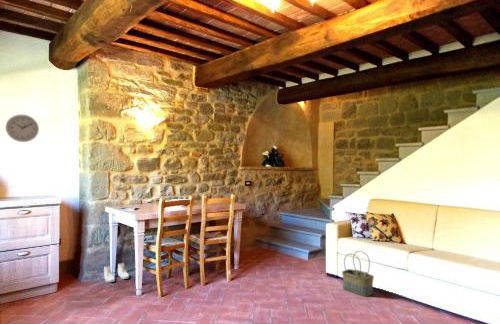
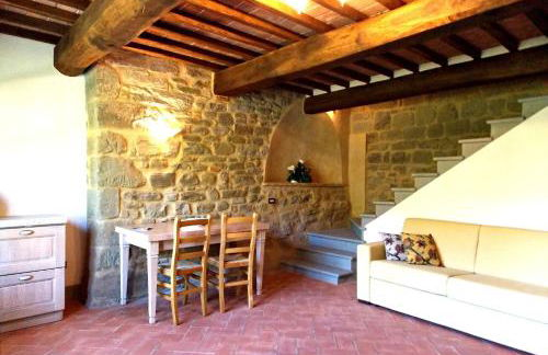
- wall clock [5,113,40,143]
- basket [341,250,375,297]
- boots [103,262,130,283]
